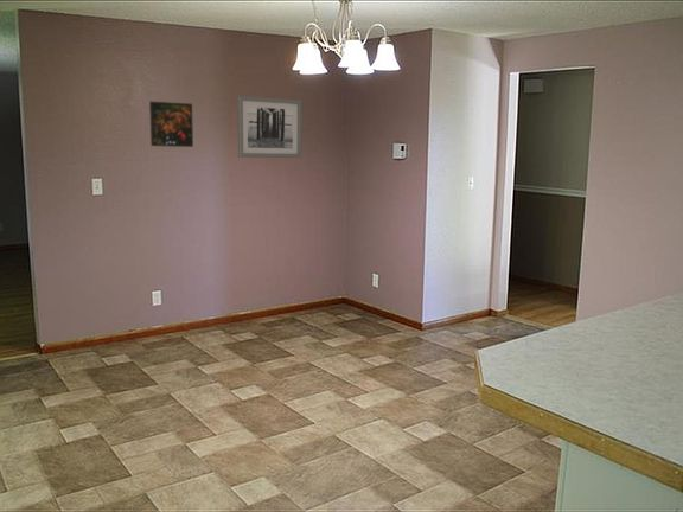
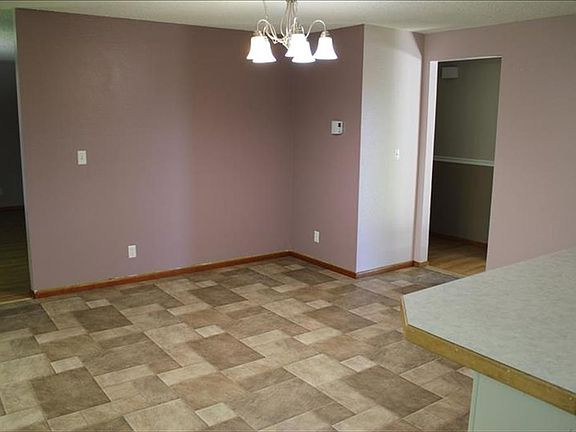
- wall art [236,95,302,159]
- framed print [148,101,194,148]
